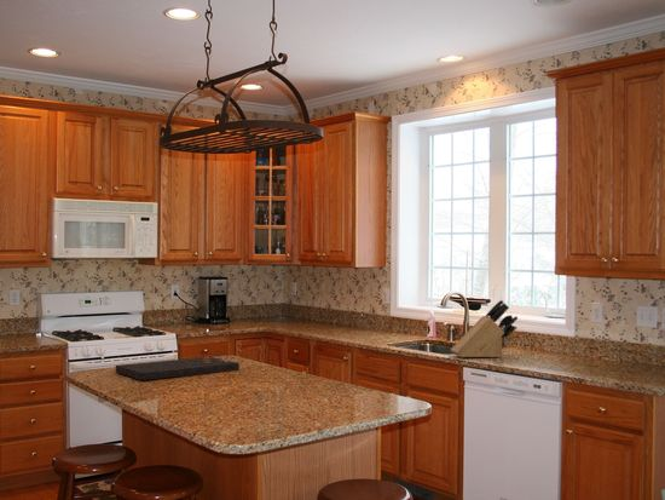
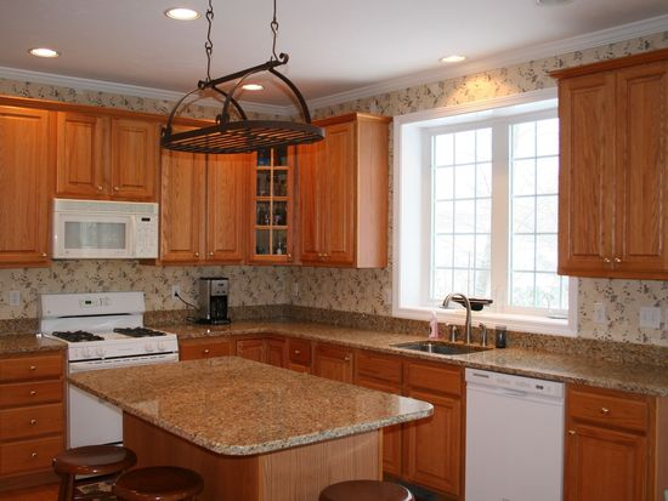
- knife block [450,299,519,358]
- cutting board [115,356,241,381]
